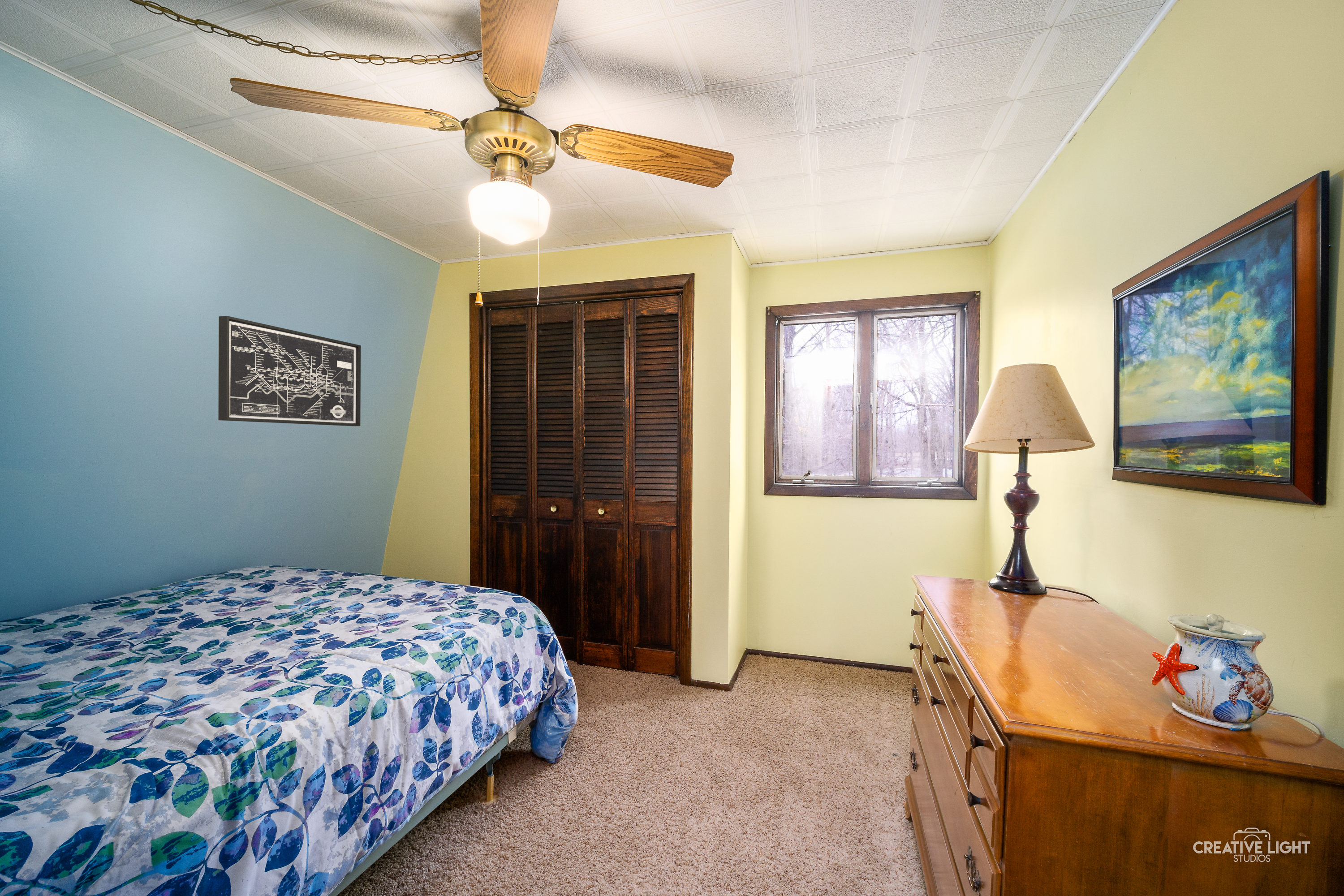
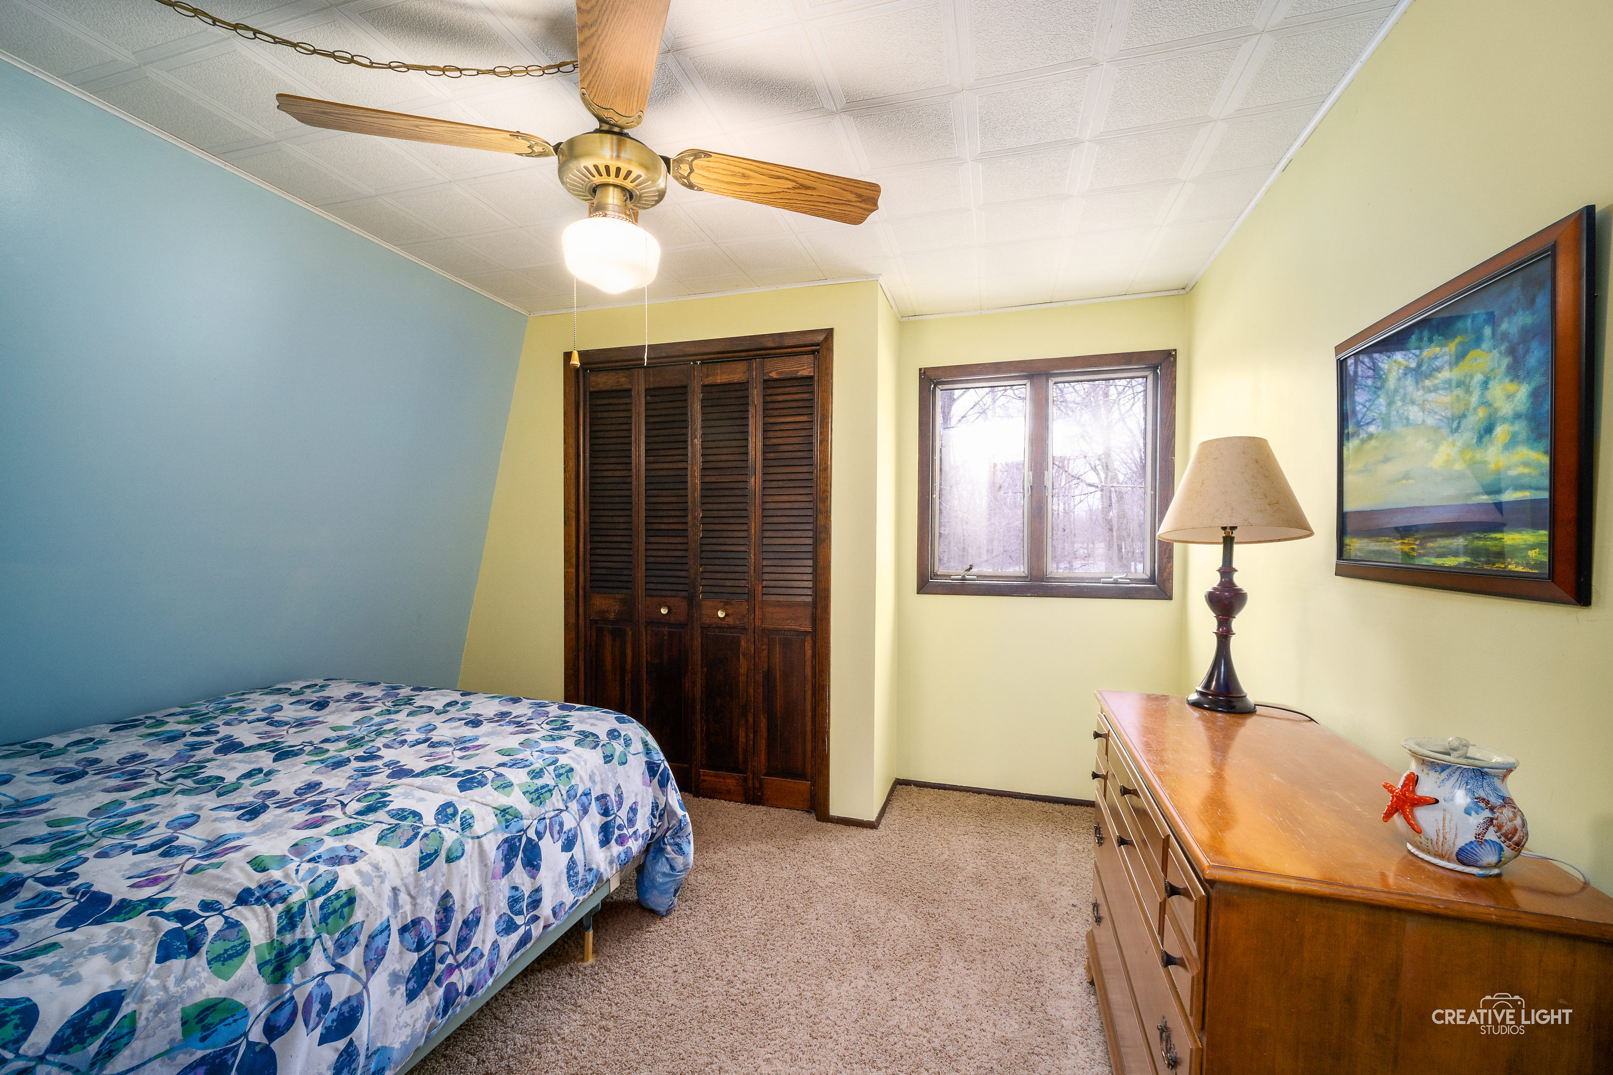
- wall art [218,315,361,426]
